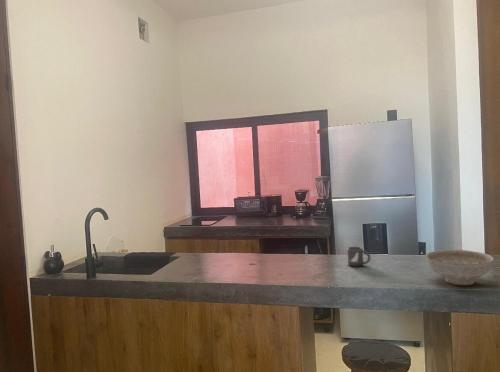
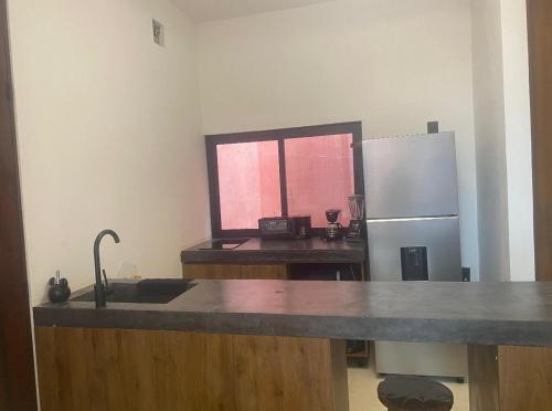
- decorative bowl [424,249,494,286]
- mug [346,246,372,268]
